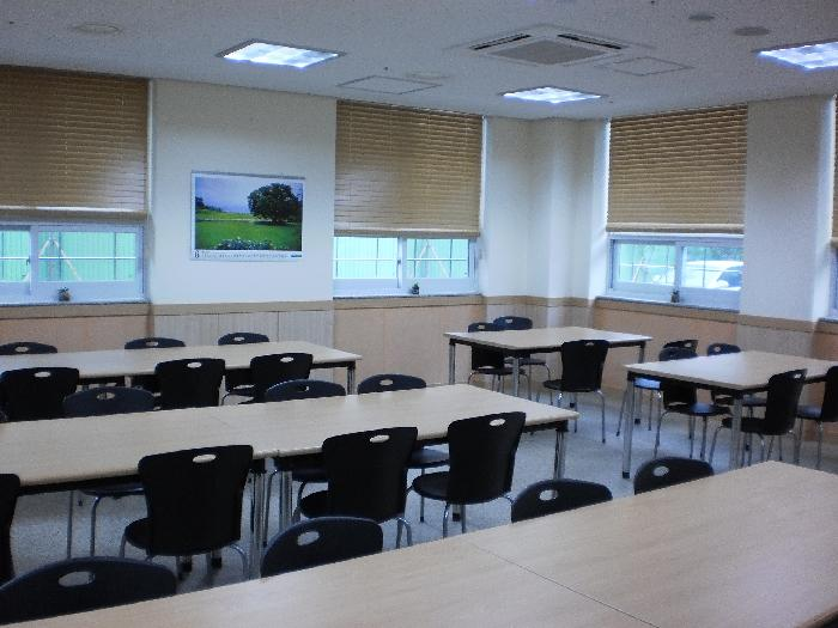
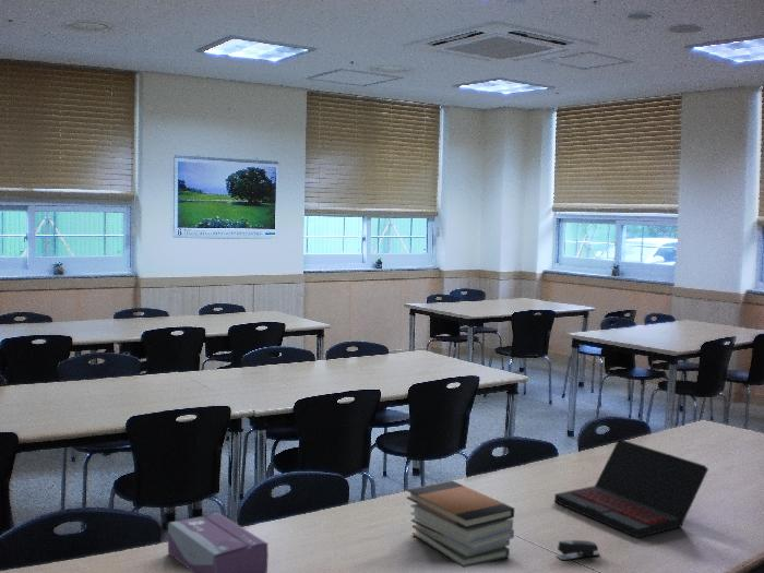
+ tissue box [167,512,270,573]
+ laptop [553,438,709,539]
+ book stack [405,479,515,569]
+ stapler [556,539,600,561]
